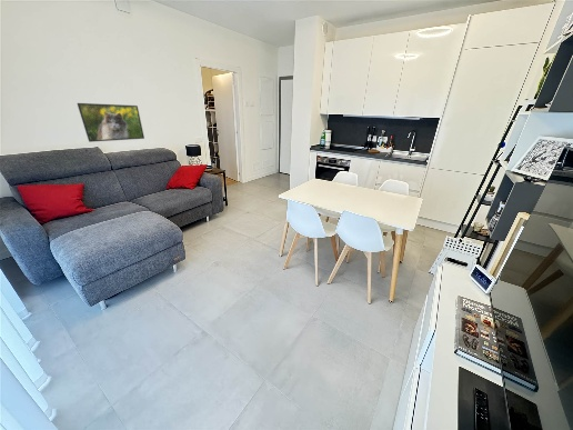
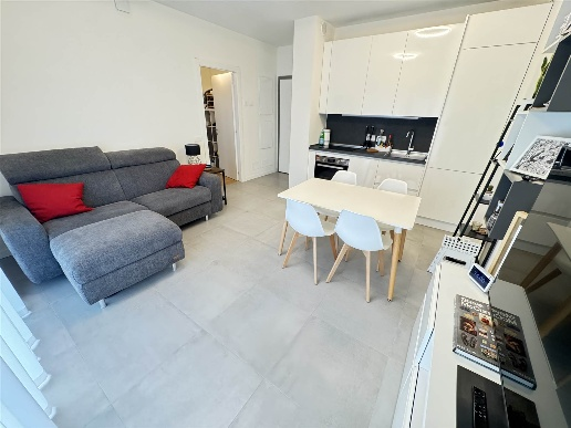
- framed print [77,102,145,143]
